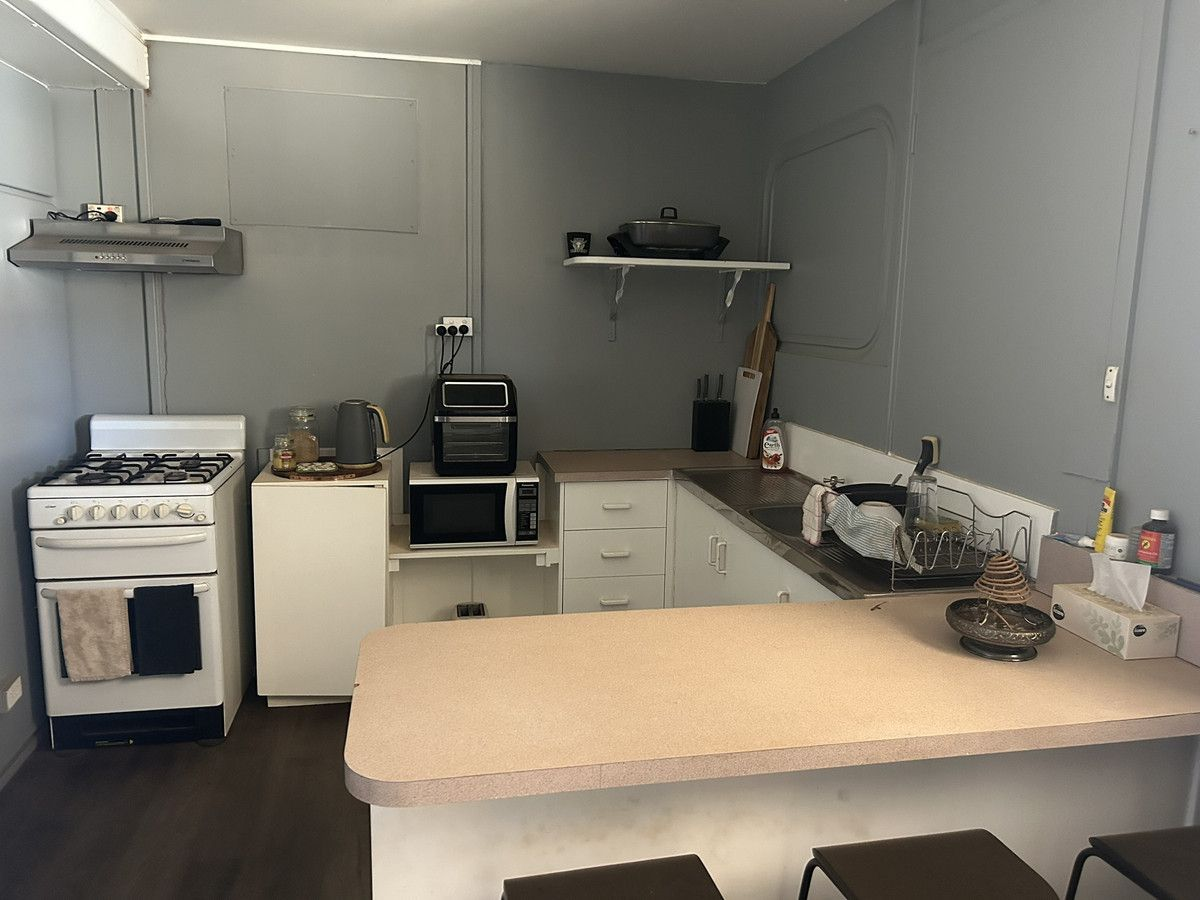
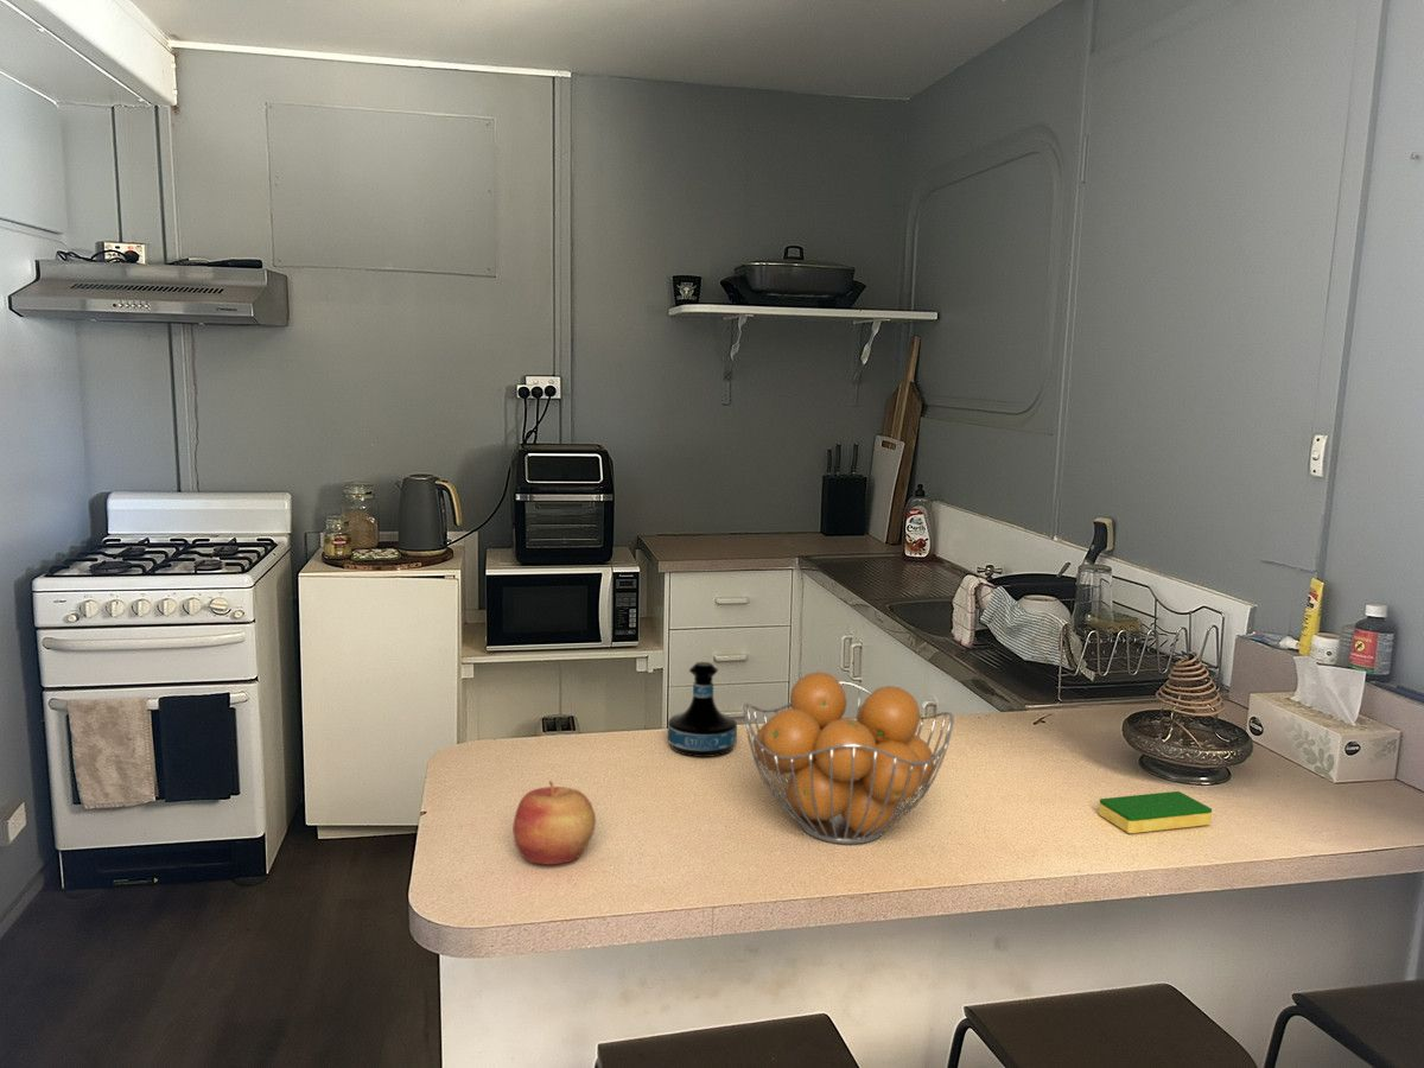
+ tequila bottle [667,661,738,758]
+ fruit basket [742,670,955,845]
+ dish sponge [1098,790,1213,834]
+ apple [511,780,597,865]
